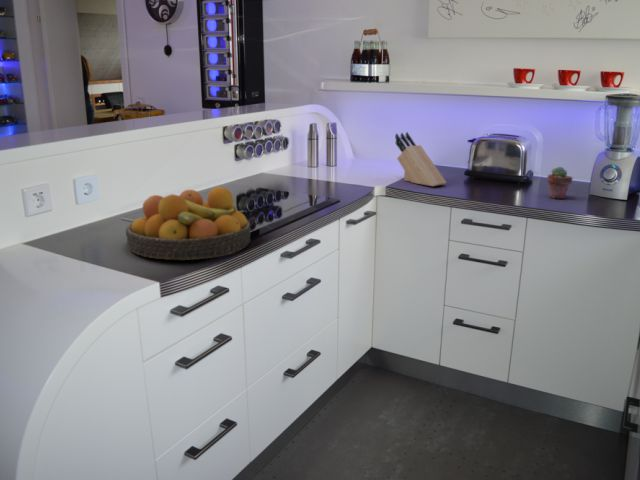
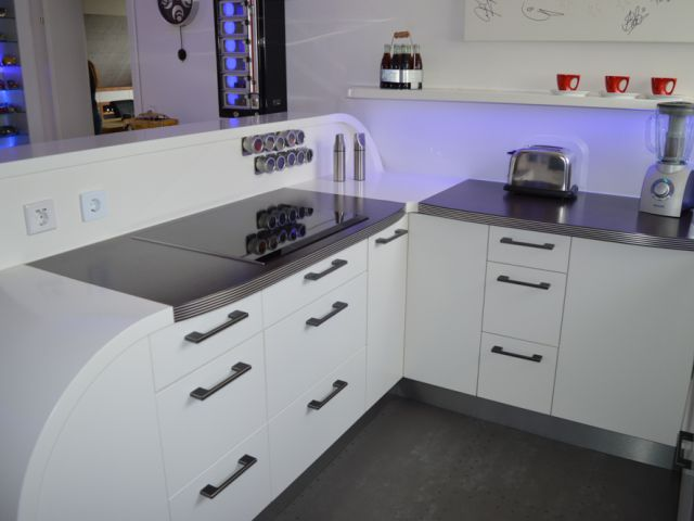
- knife block [394,131,448,187]
- potted succulent [546,166,574,200]
- fruit bowl [125,186,251,261]
